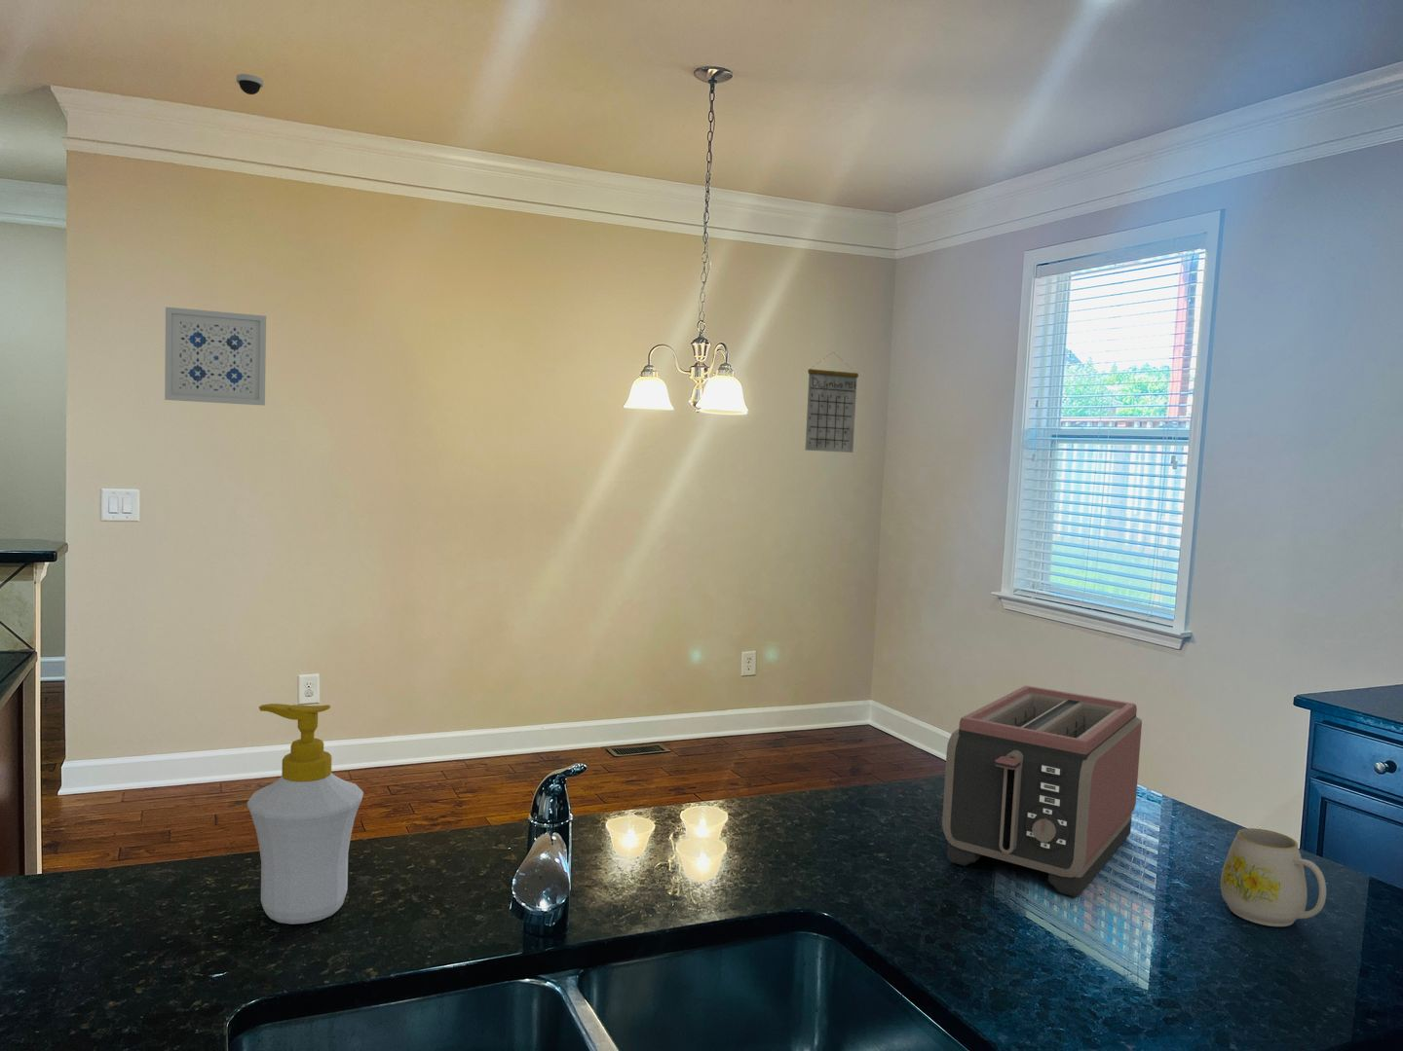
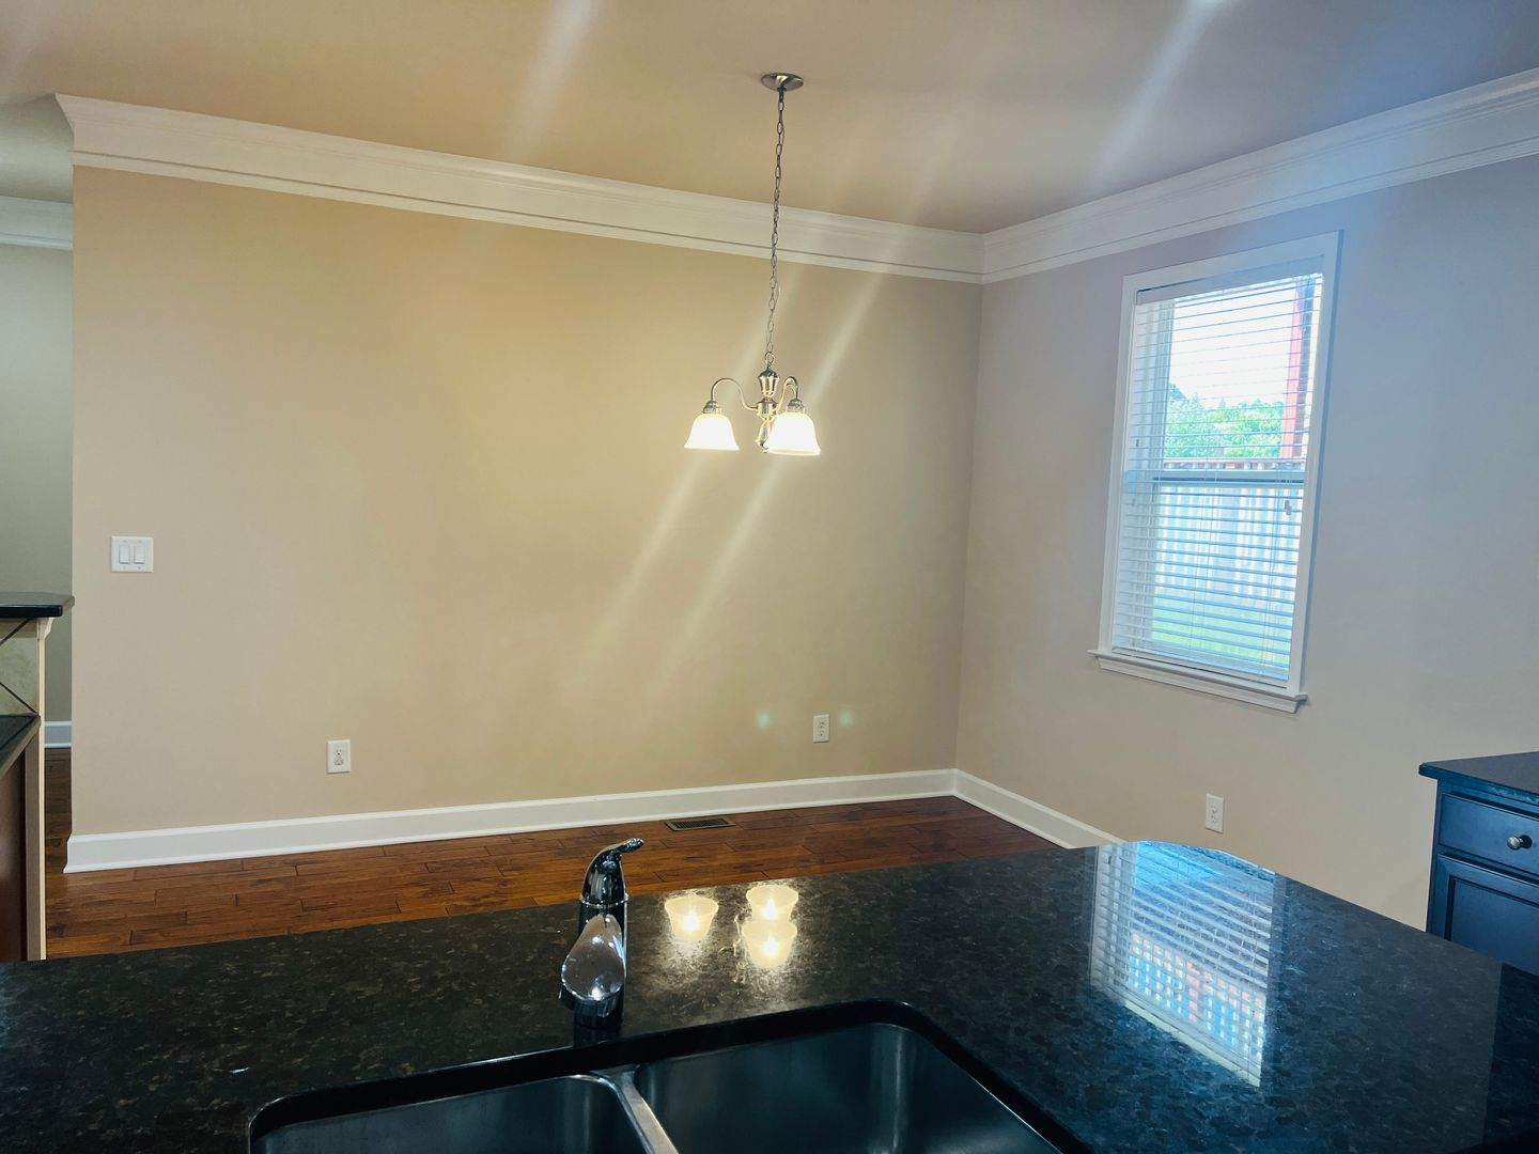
- mug [1220,827,1327,927]
- soap bottle [246,702,365,924]
- toaster [941,686,1143,898]
- wall art [163,306,267,406]
- calendar [804,351,859,454]
- dome security camera [235,73,264,95]
